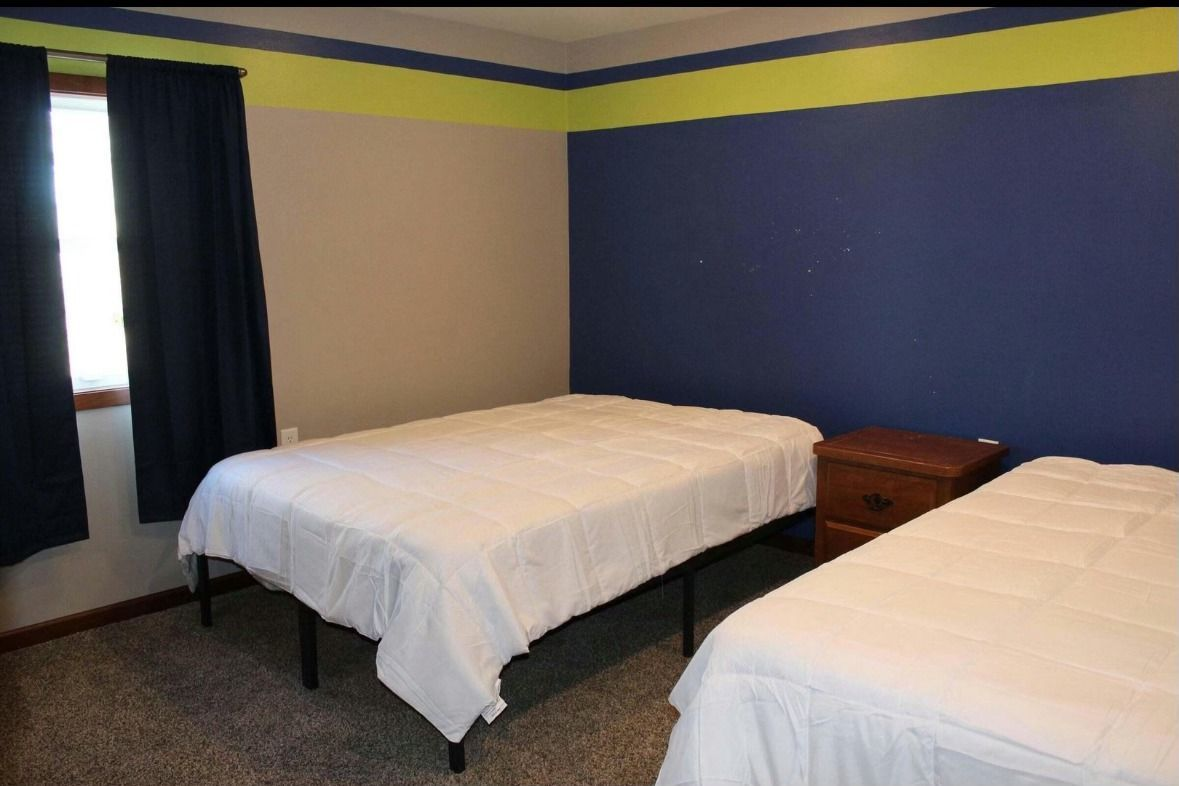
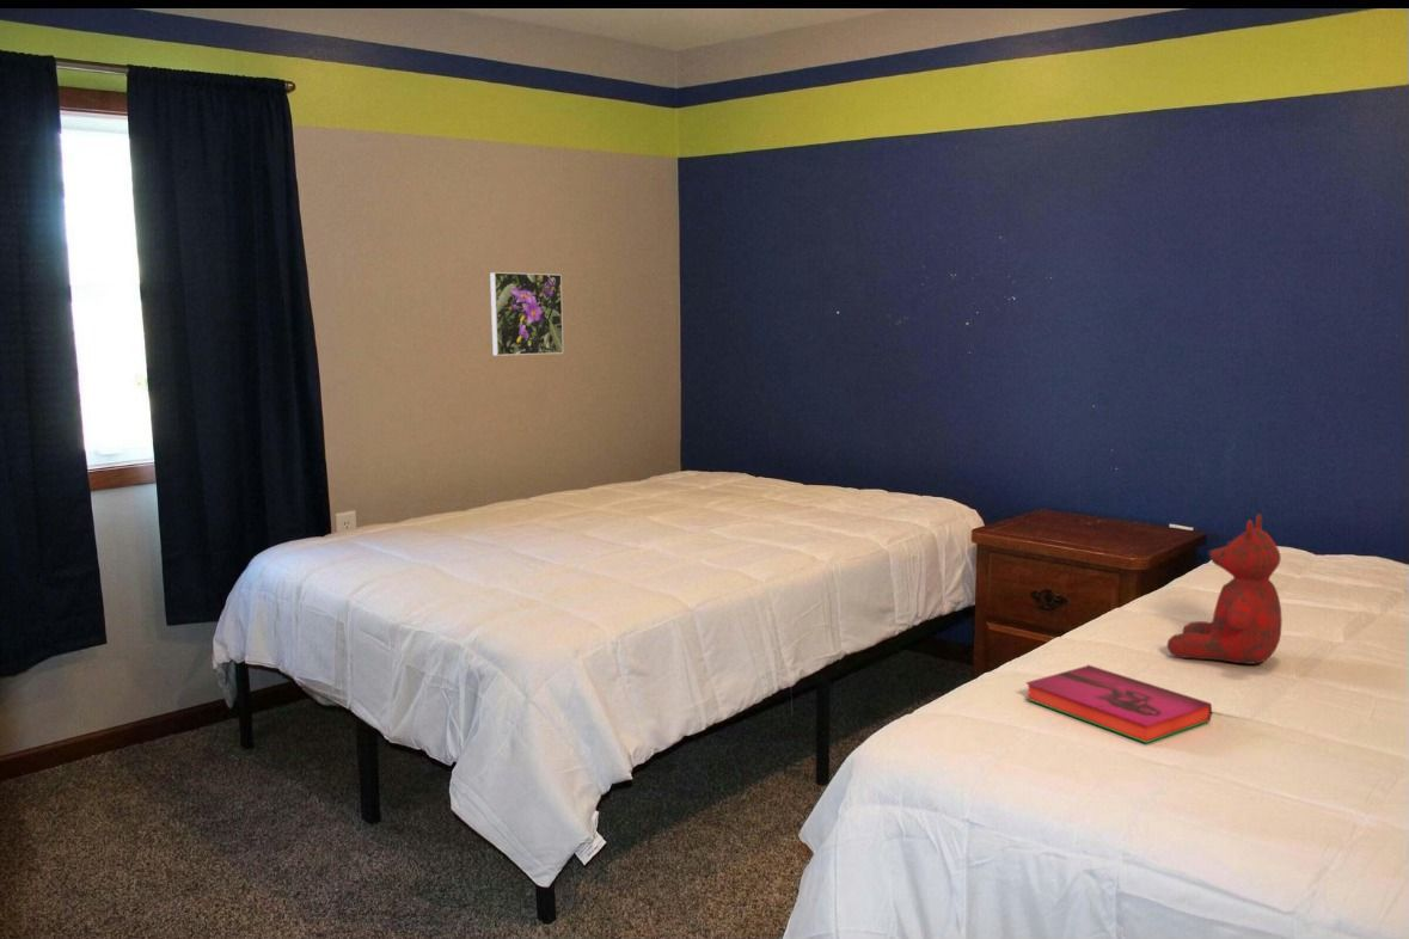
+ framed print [489,271,564,357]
+ teddy bear [1166,513,1284,665]
+ hardback book [1024,664,1213,744]
